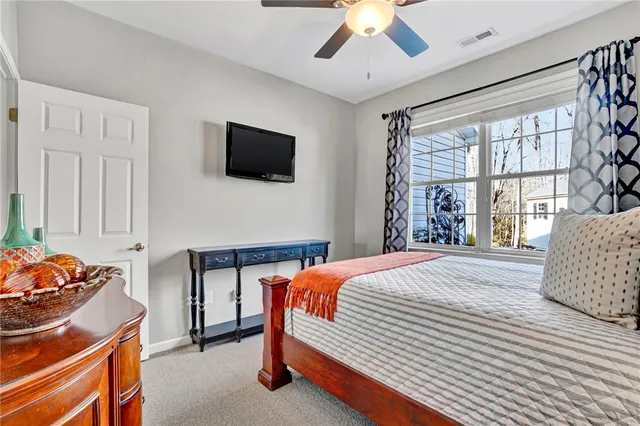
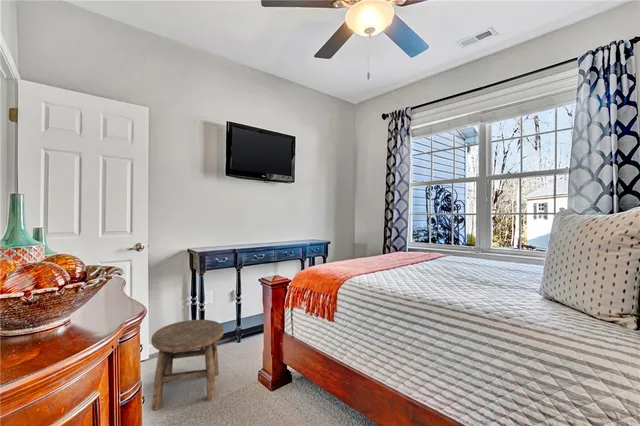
+ stool [150,319,225,412]
